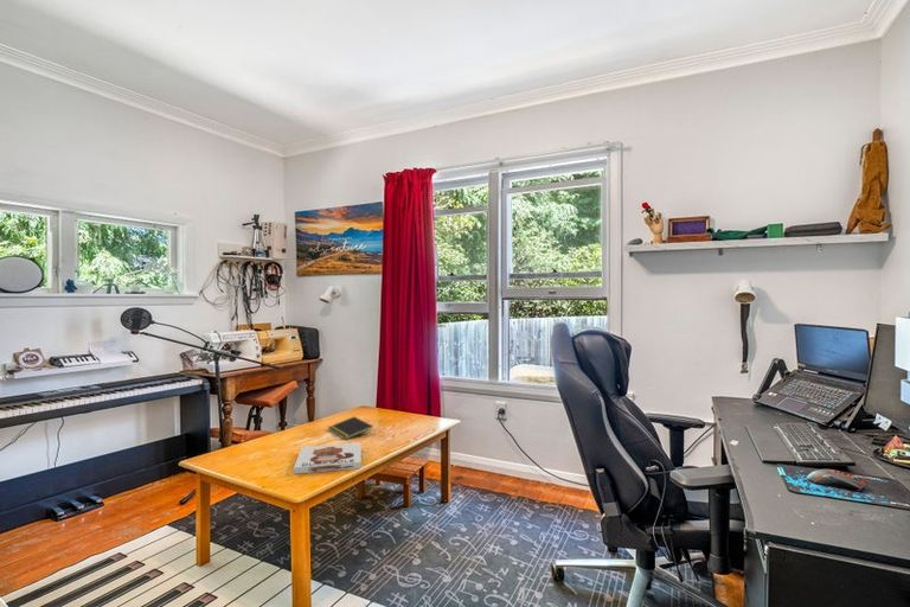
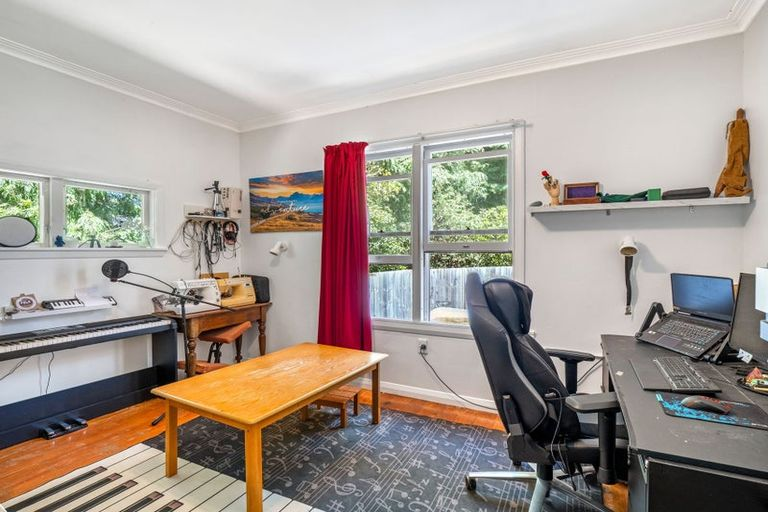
- board game [293,442,363,475]
- notepad [327,416,374,441]
